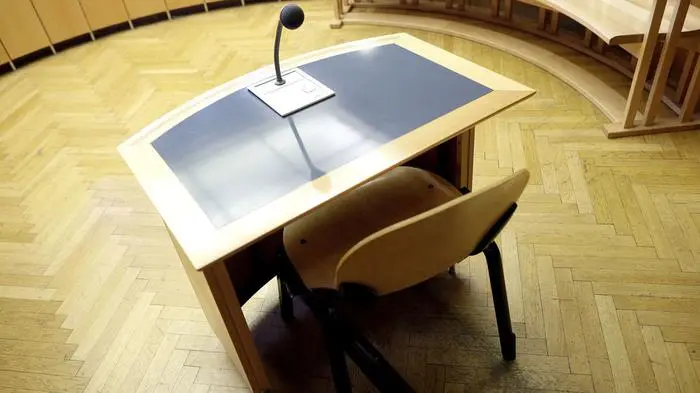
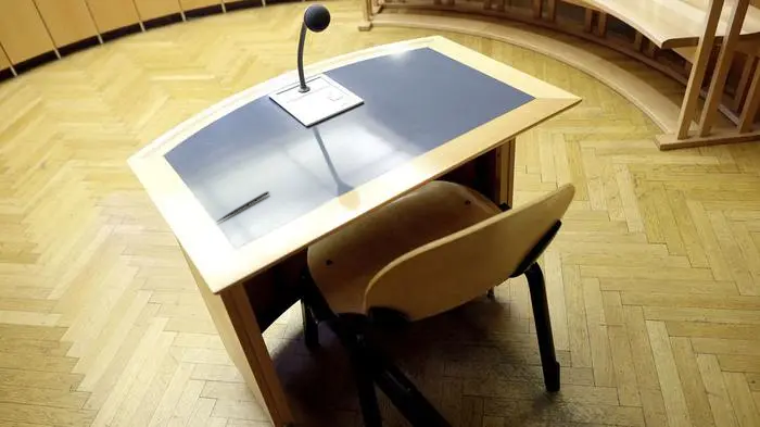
+ pen [216,190,270,223]
